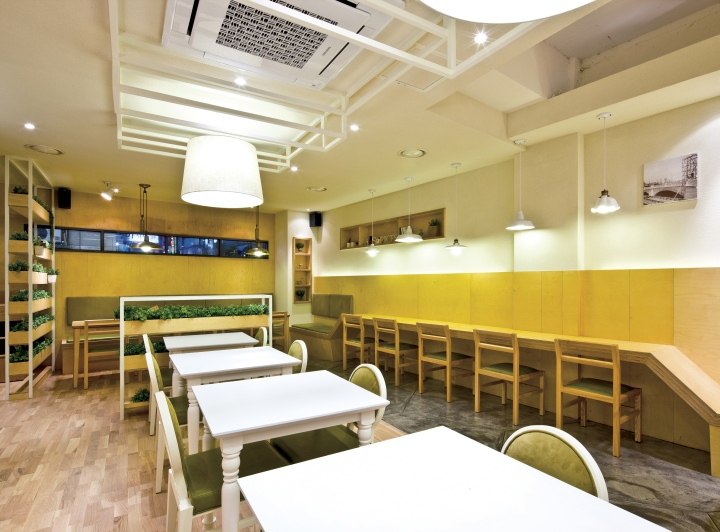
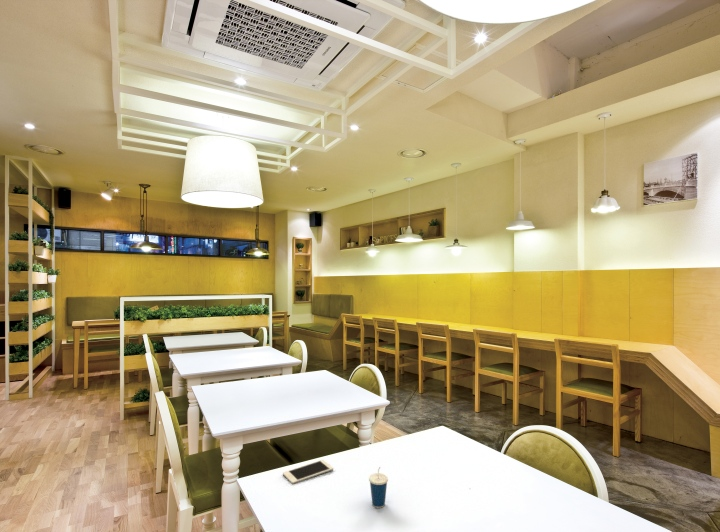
+ cell phone [282,459,334,485]
+ cup [368,466,389,509]
